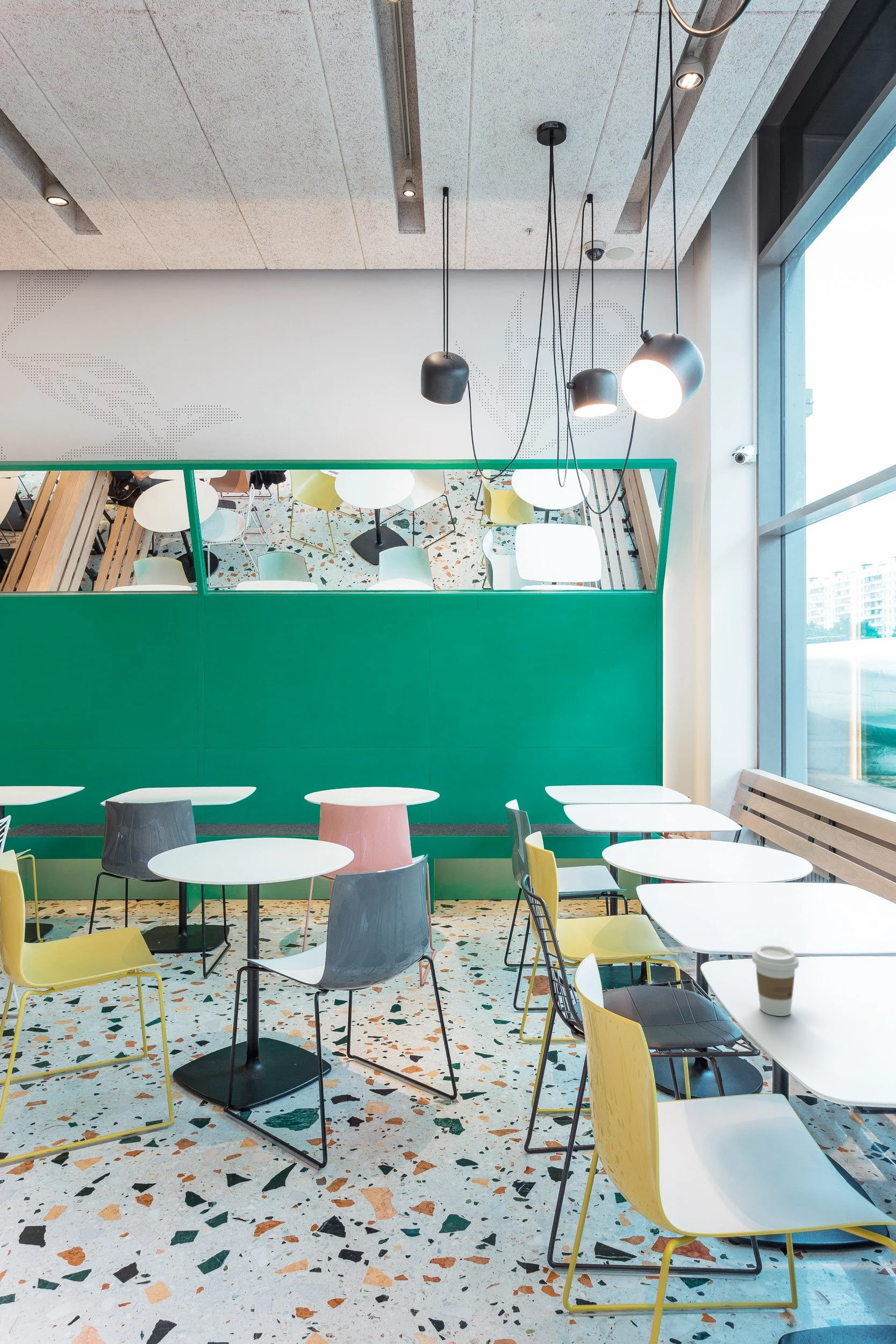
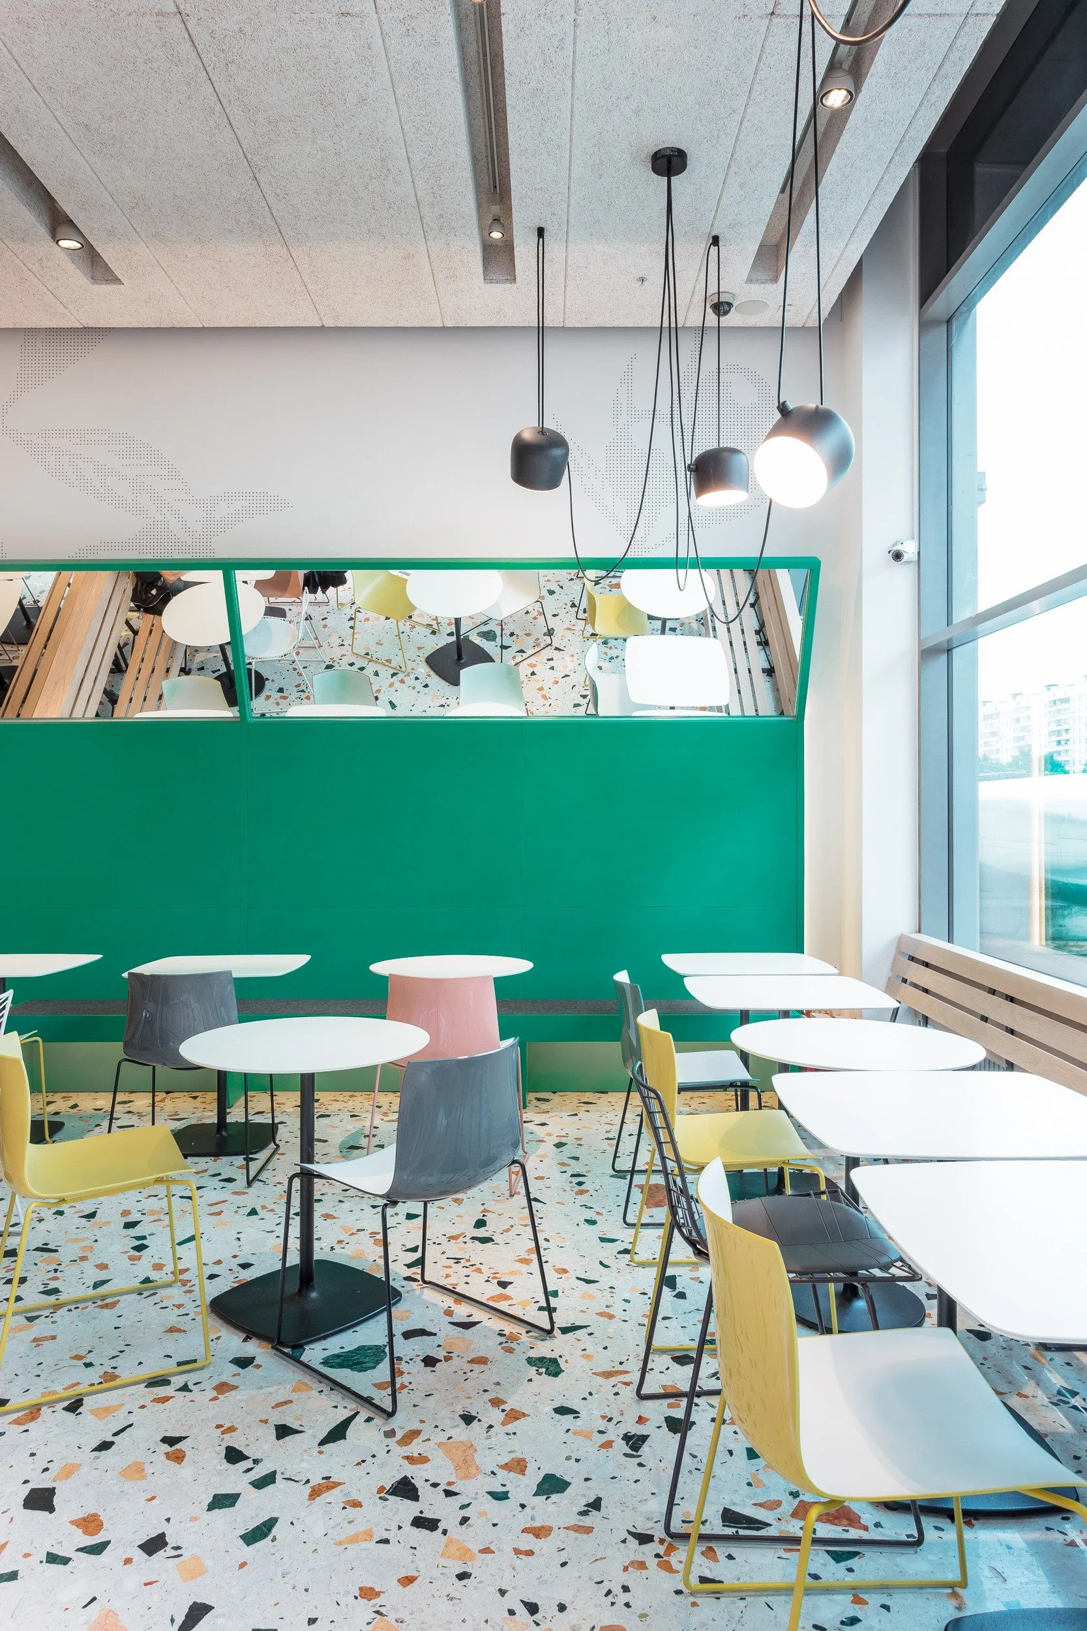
- coffee cup [751,945,799,1017]
